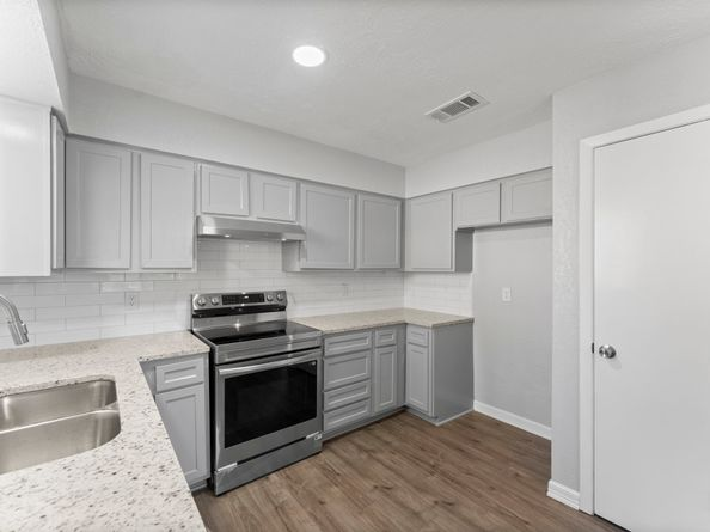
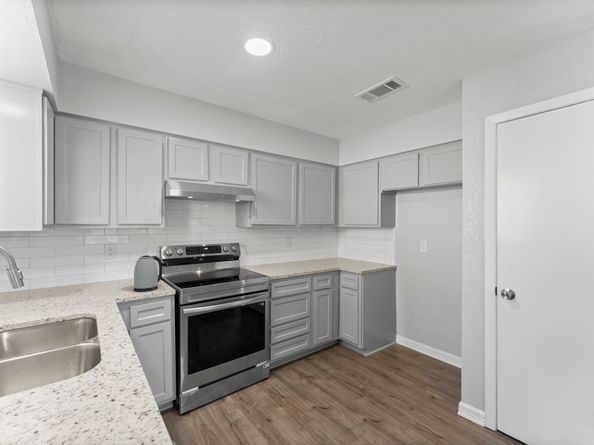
+ kettle [133,255,163,292]
